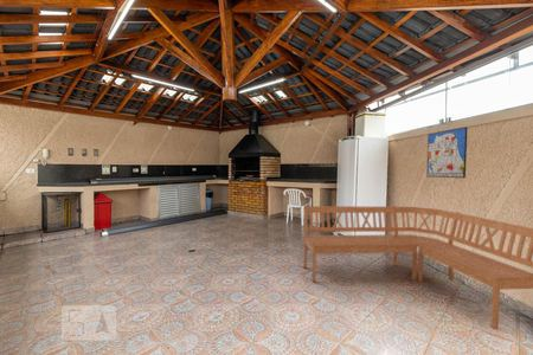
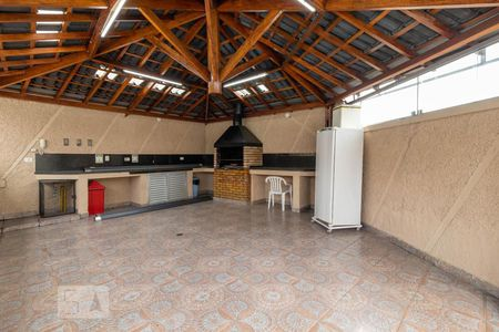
- bench [302,205,533,330]
- wall art [425,125,469,179]
